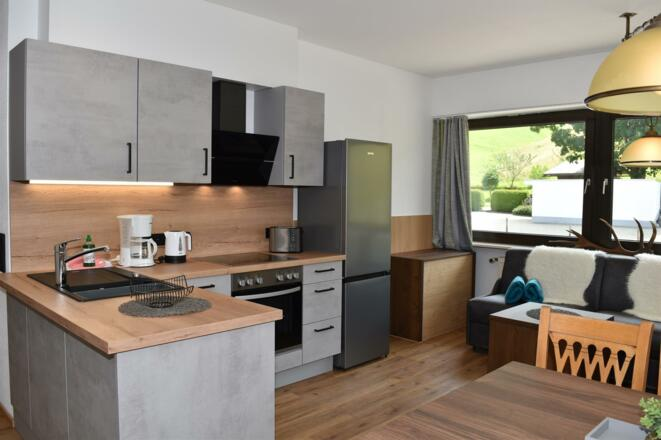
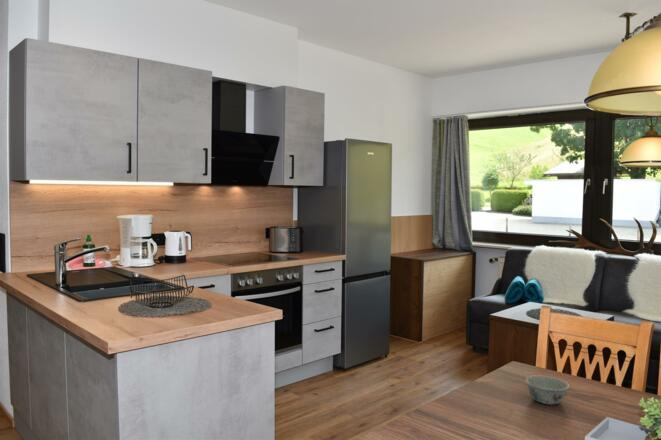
+ bowl [525,375,570,406]
